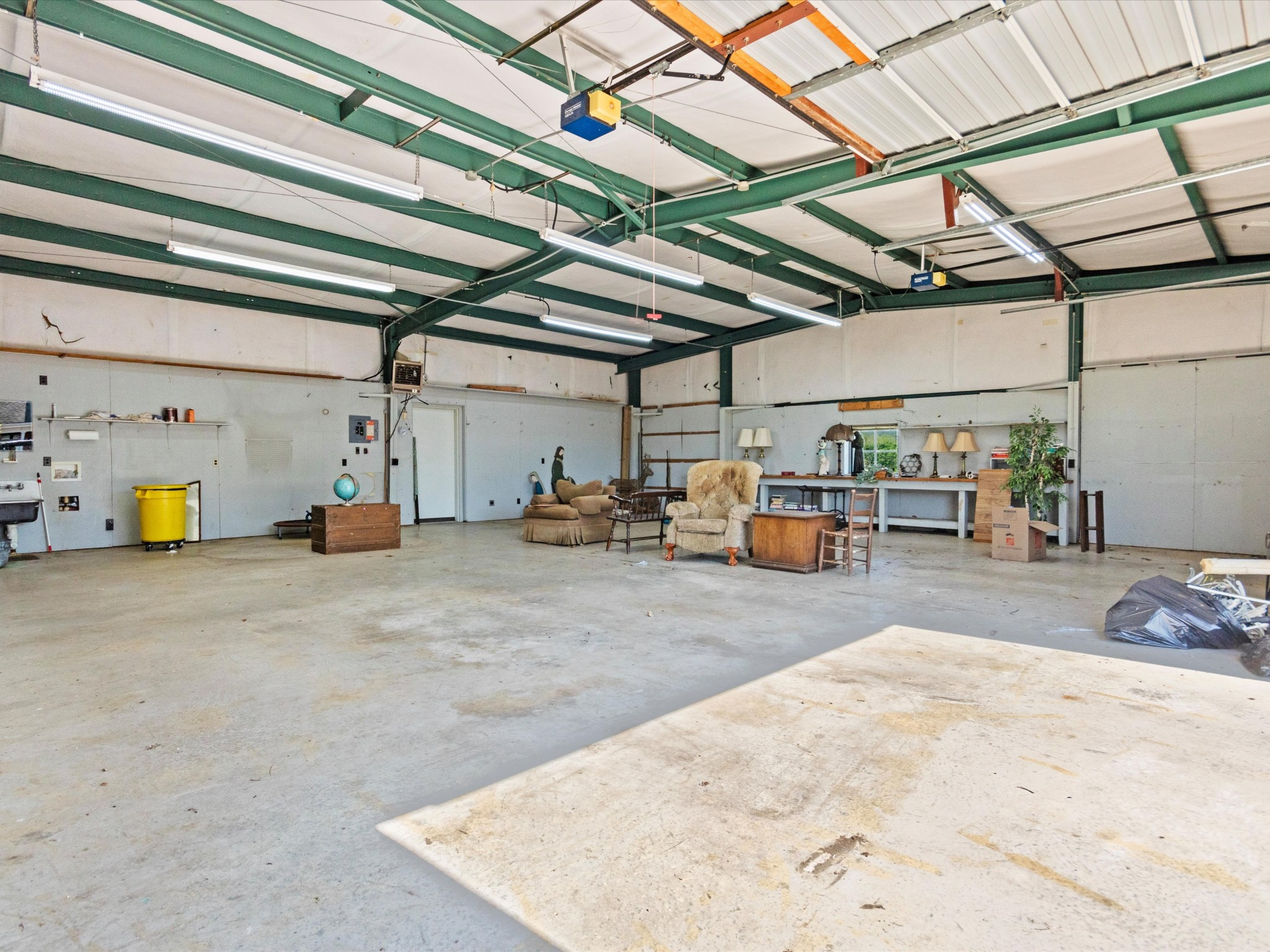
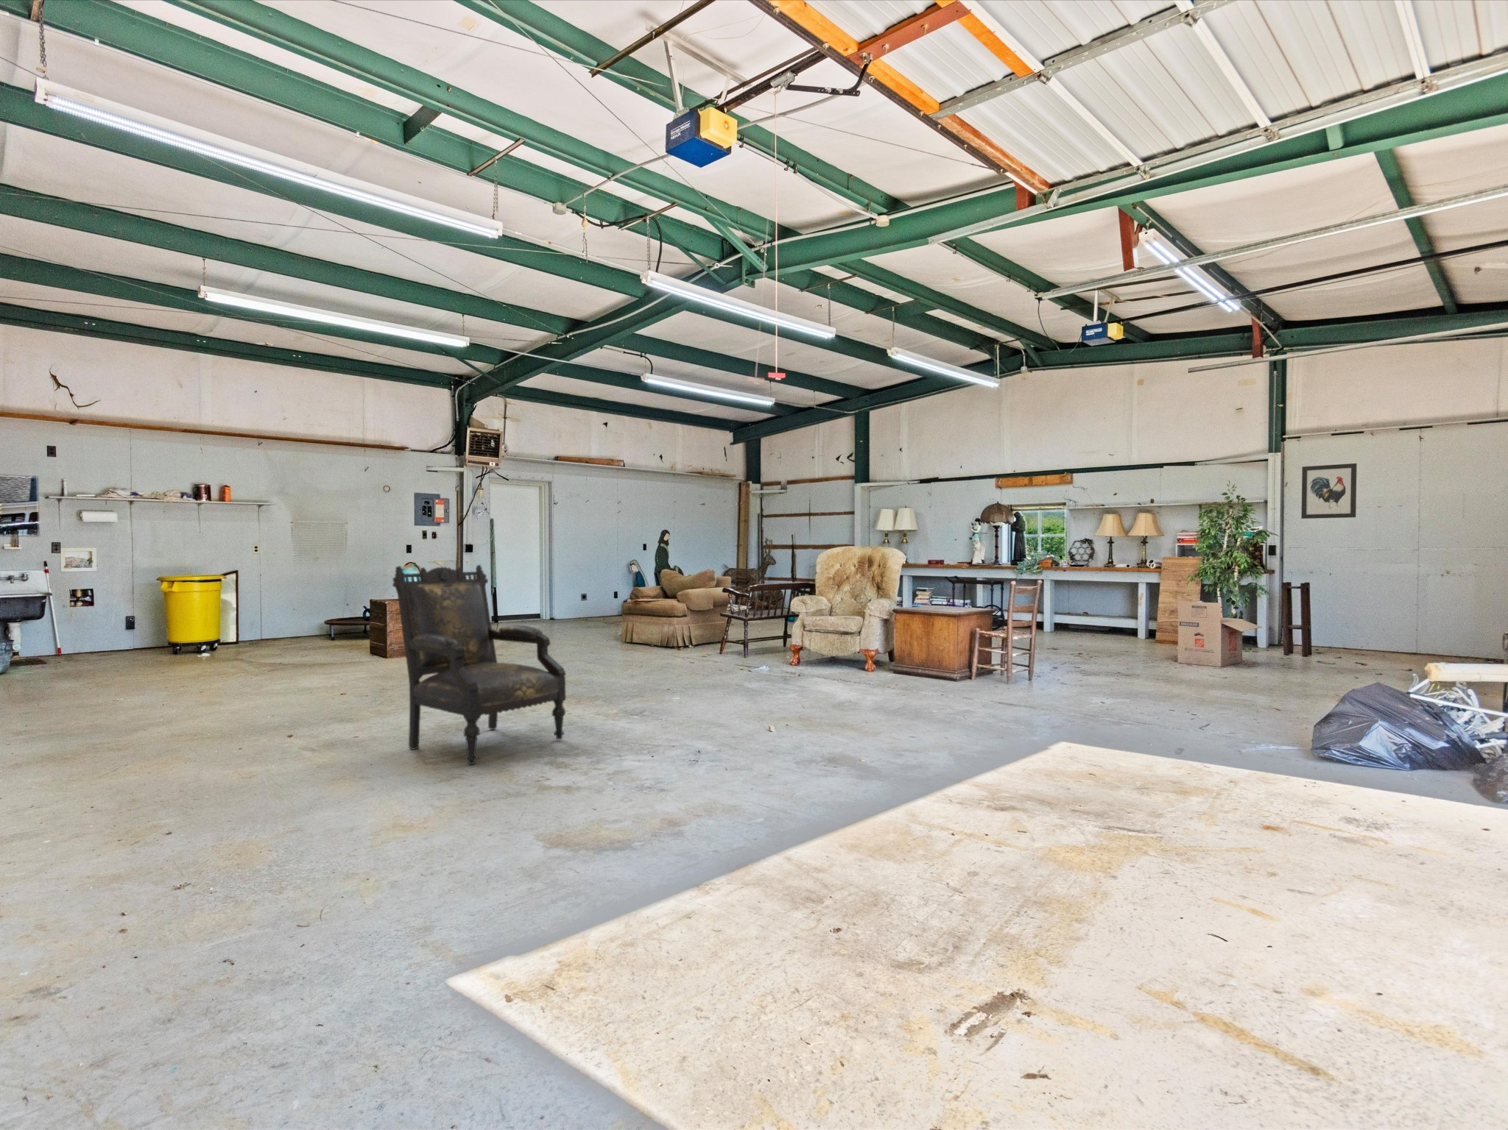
+ wall art [1300,463,1357,520]
+ armchair [392,564,566,766]
